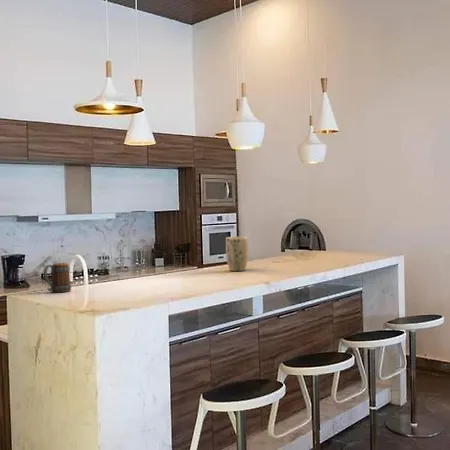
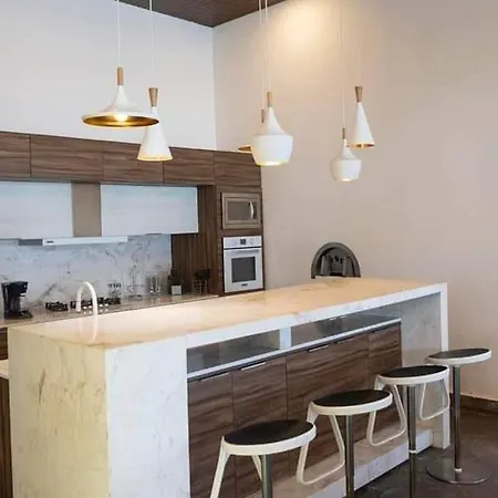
- mug [42,262,72,293]
- plant pot [225,236,249,272]
